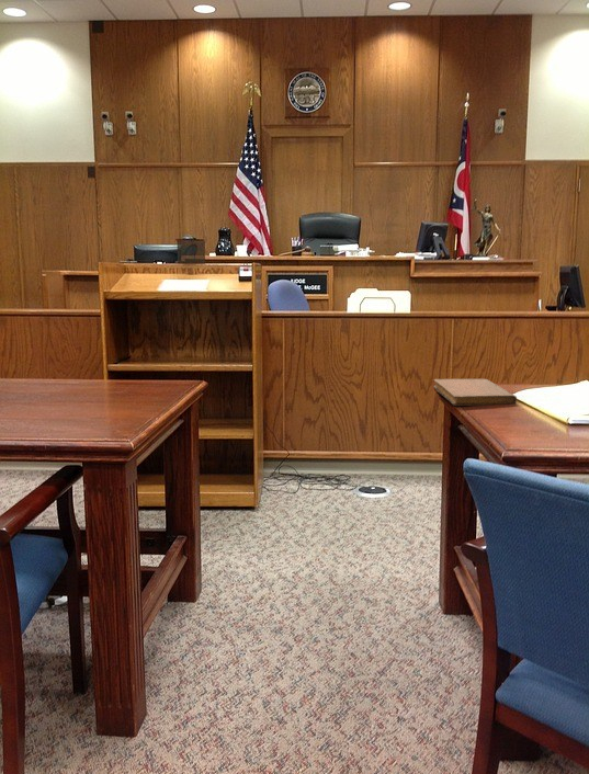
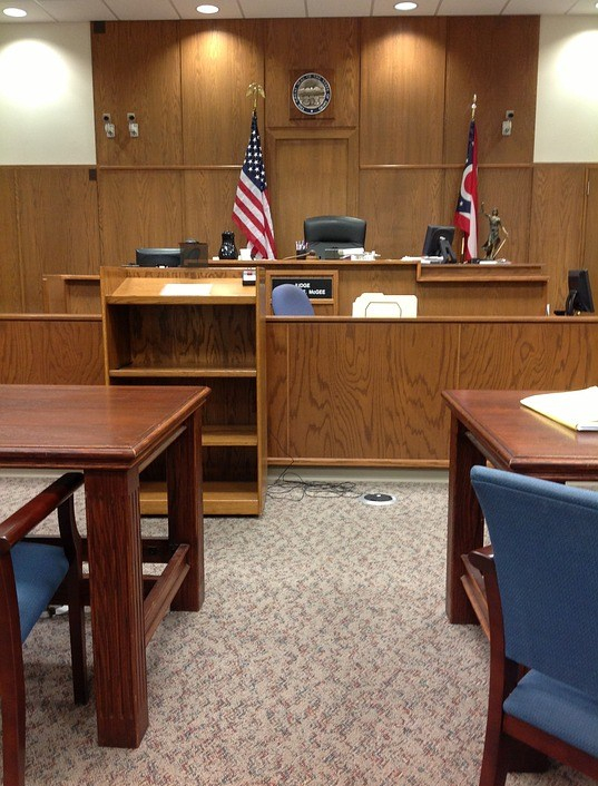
- notebook [433,378,518,407]
